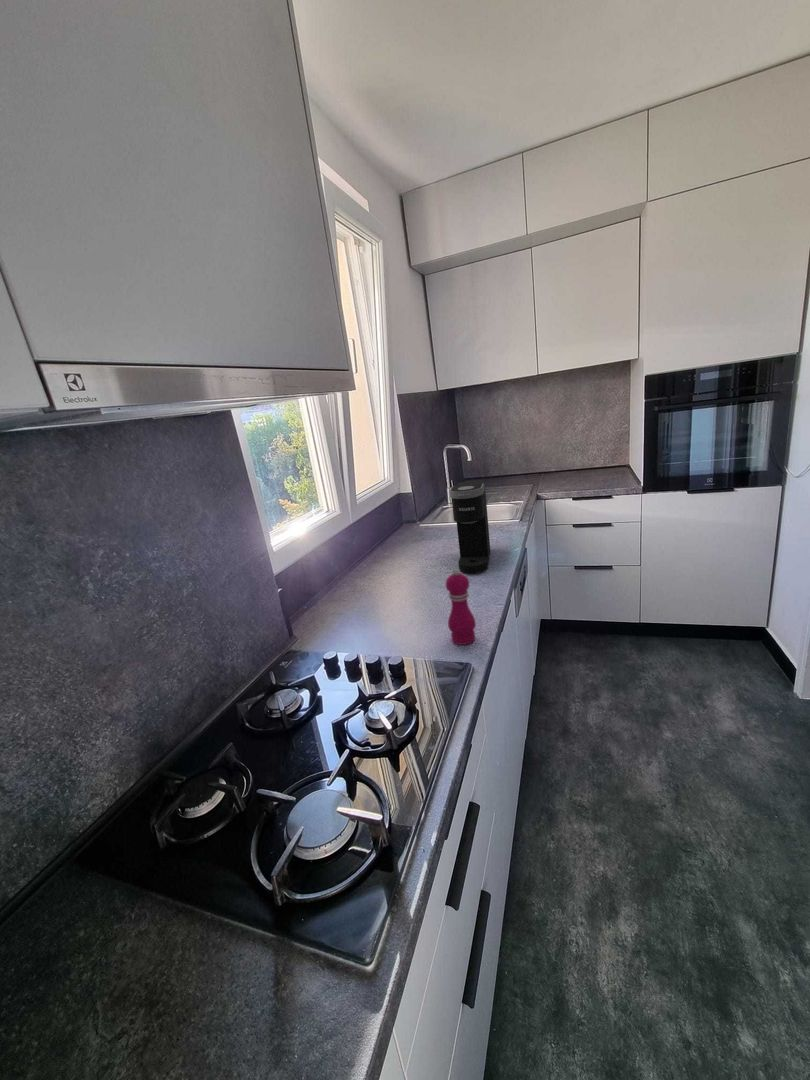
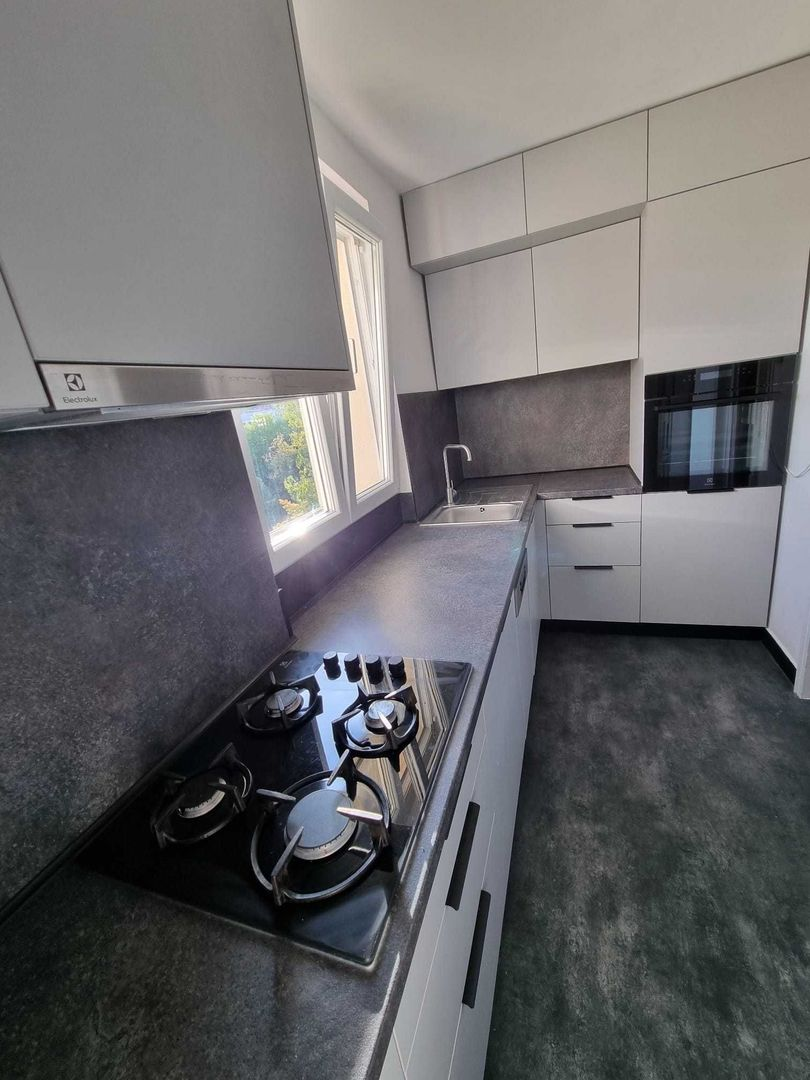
- pepper mill [445,568,477,646]
- coffee maker [449,479,491,574]
